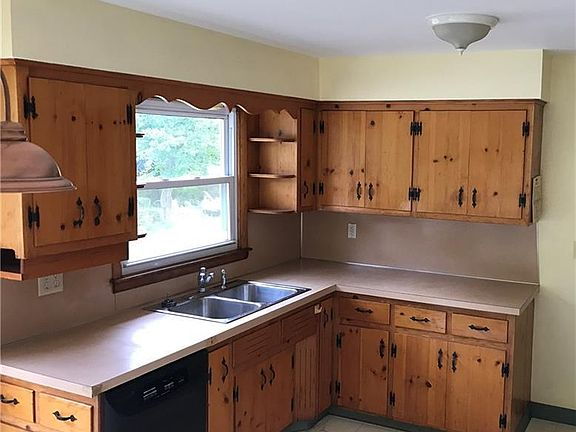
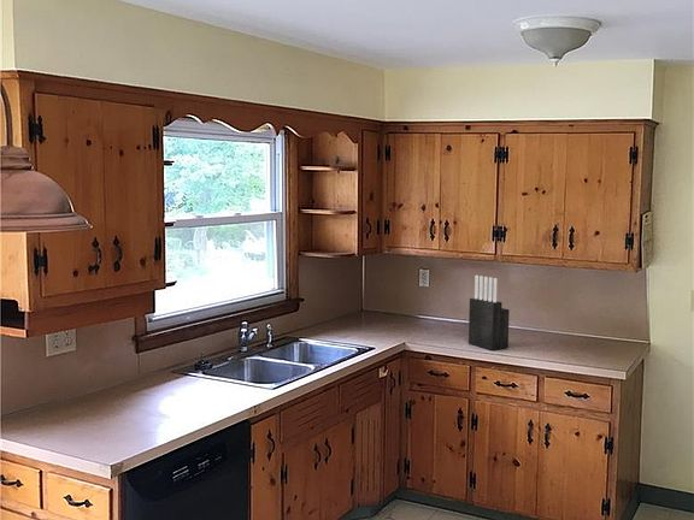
+ knife block [467,274,511,351]
